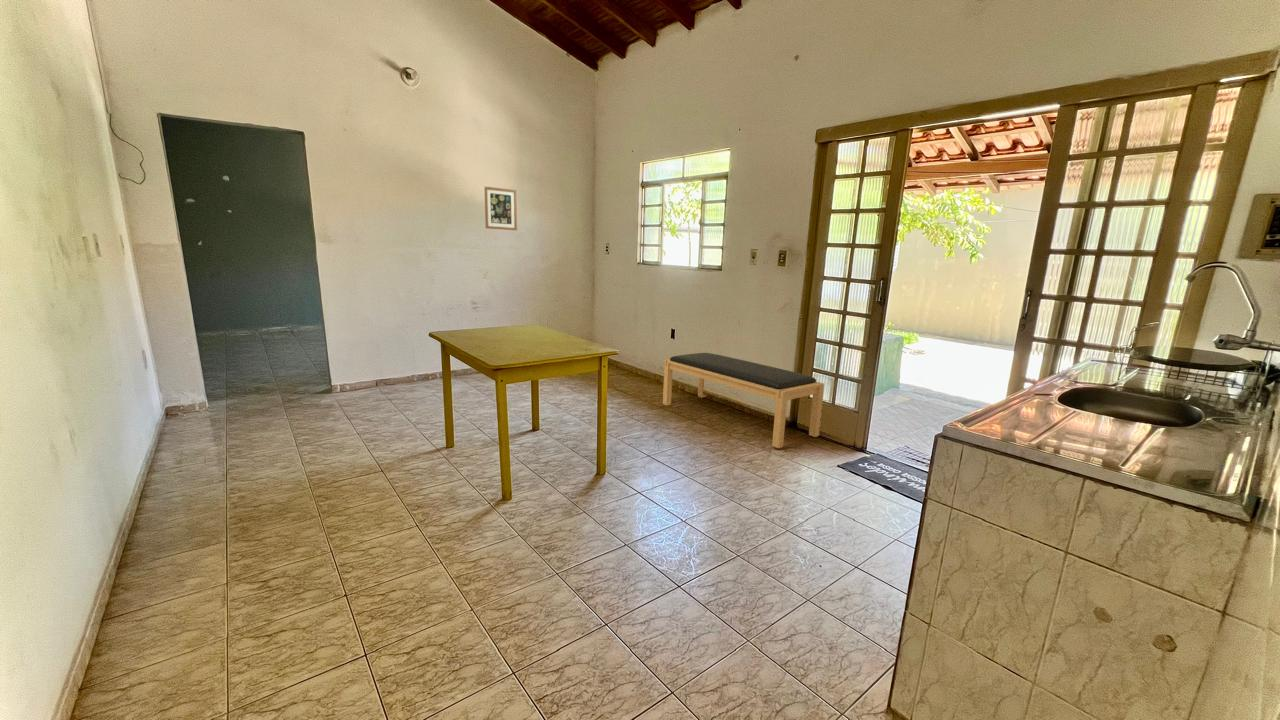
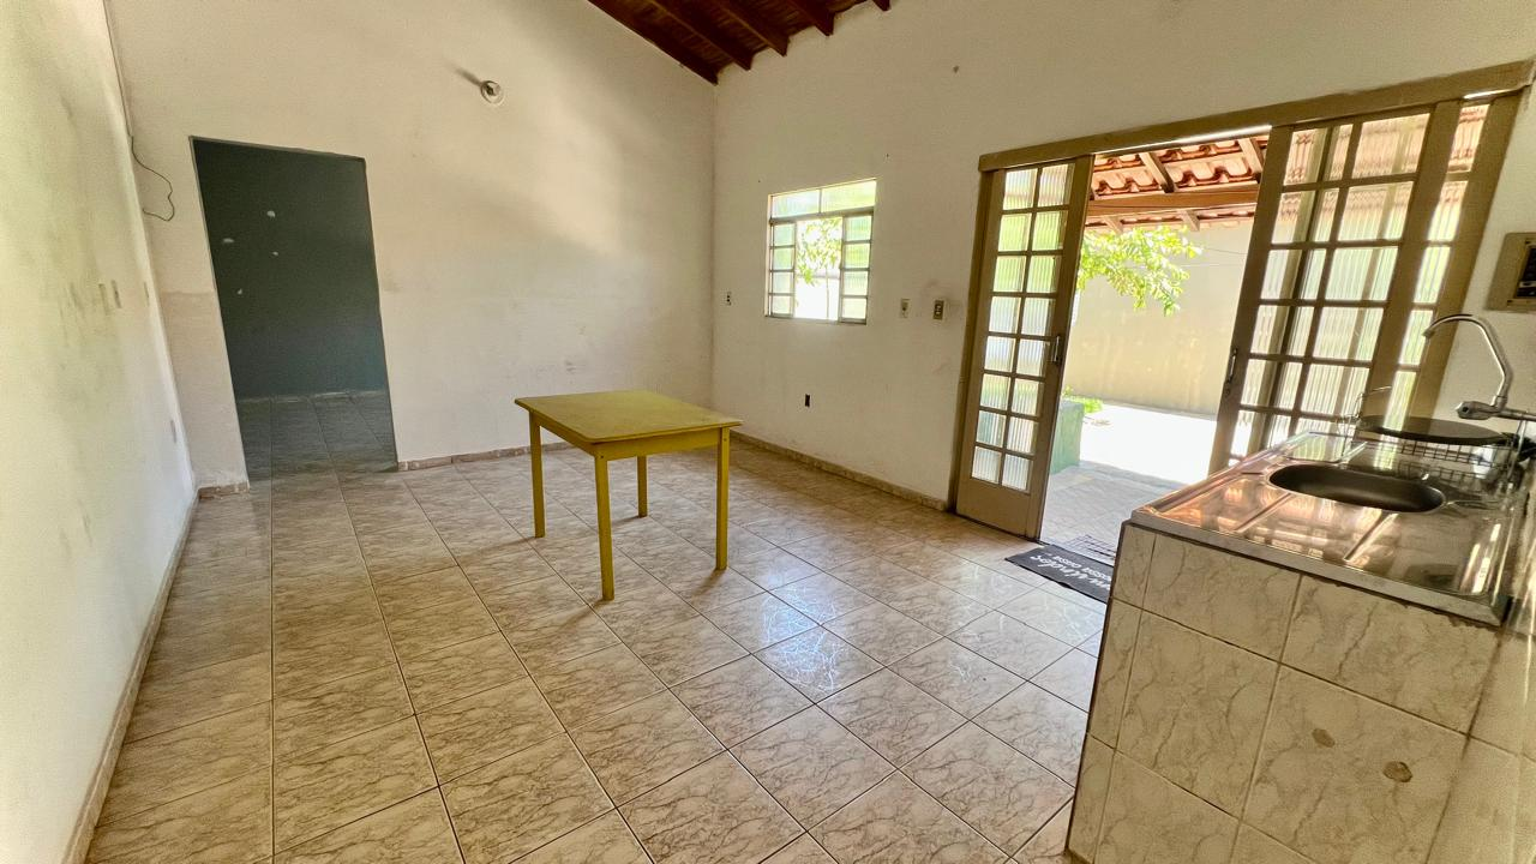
- wall art [484,186,518,231]
- bench [662,352,825,449]
